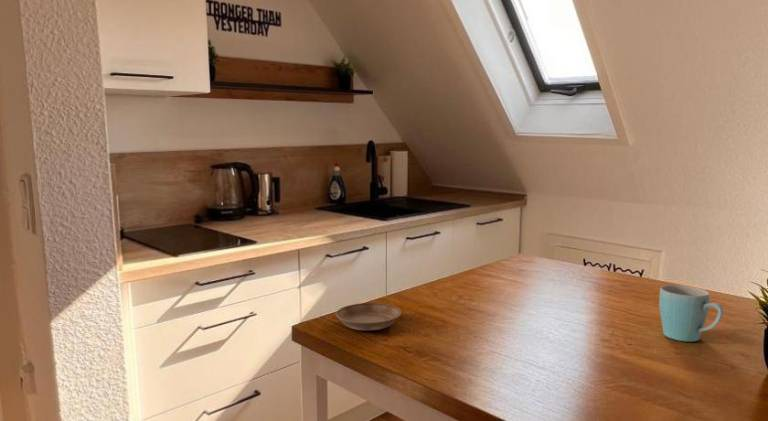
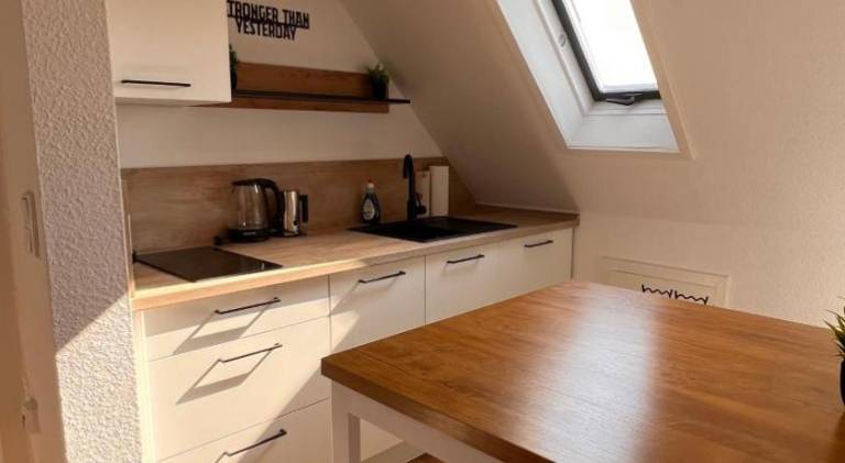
- mug [658,284,724,343]
- saucer [335,302,402,332]
